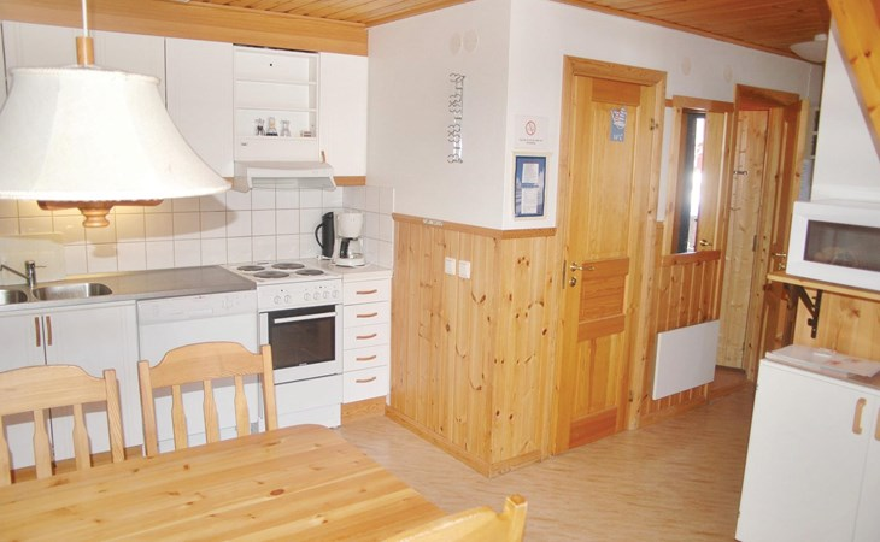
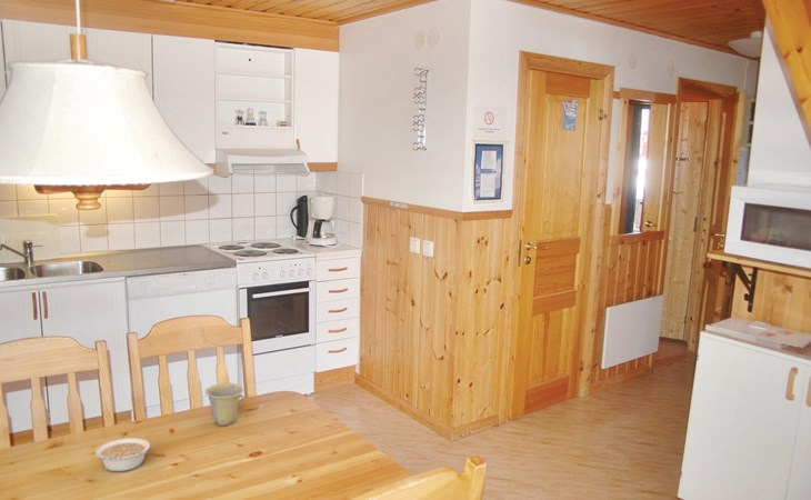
+ legume [94,437,151,472]
+ cup [204,382,246,427]
